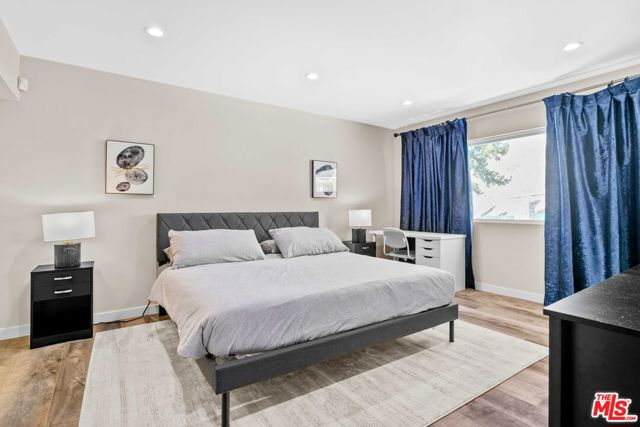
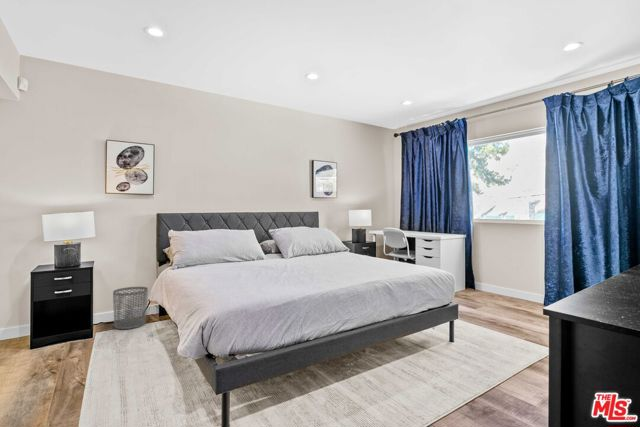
+ waste bin [112,286,149,330]
